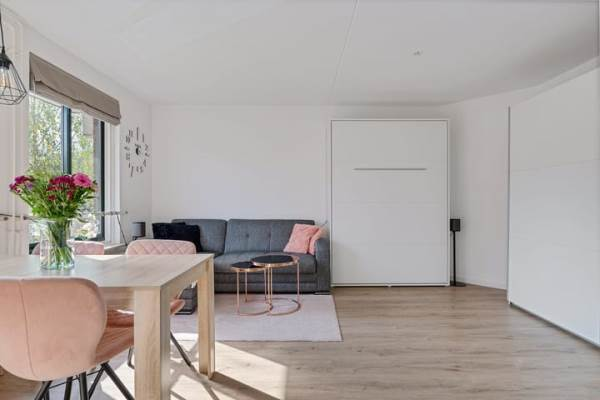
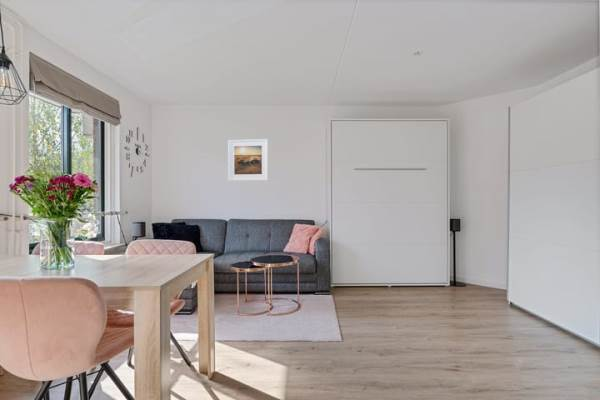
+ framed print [227,138,269,182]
